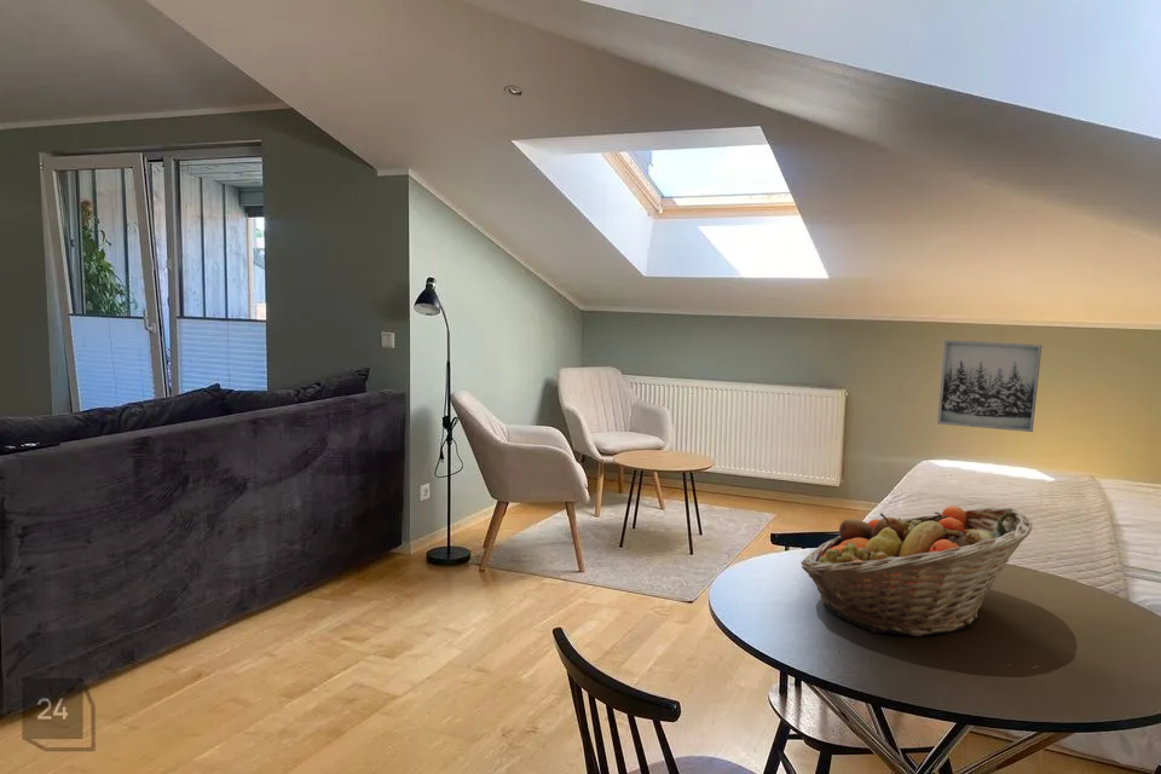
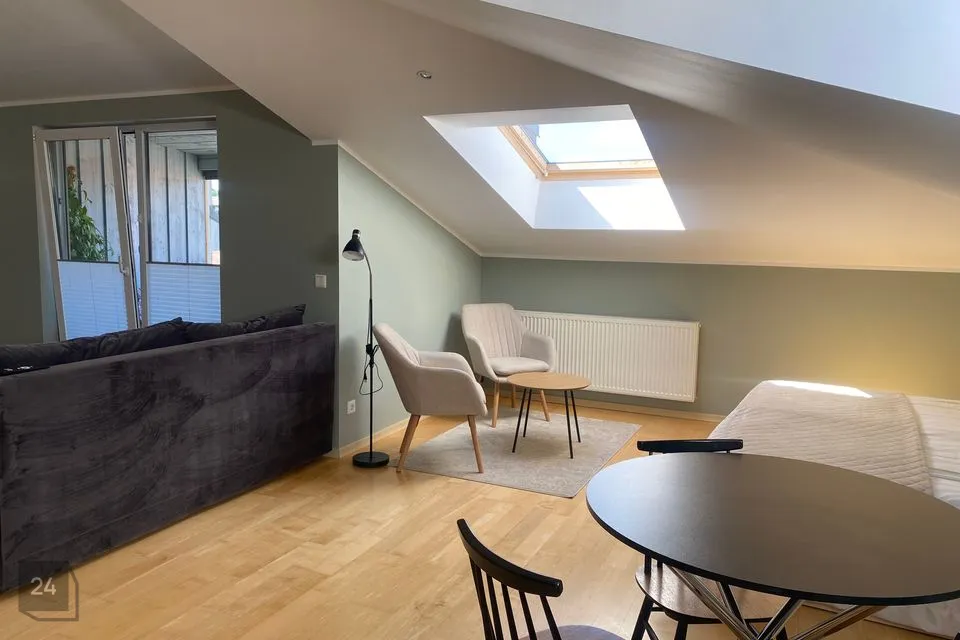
- wall art [936,339,1042,433]
- fruit basket [801,506,1033,637]
